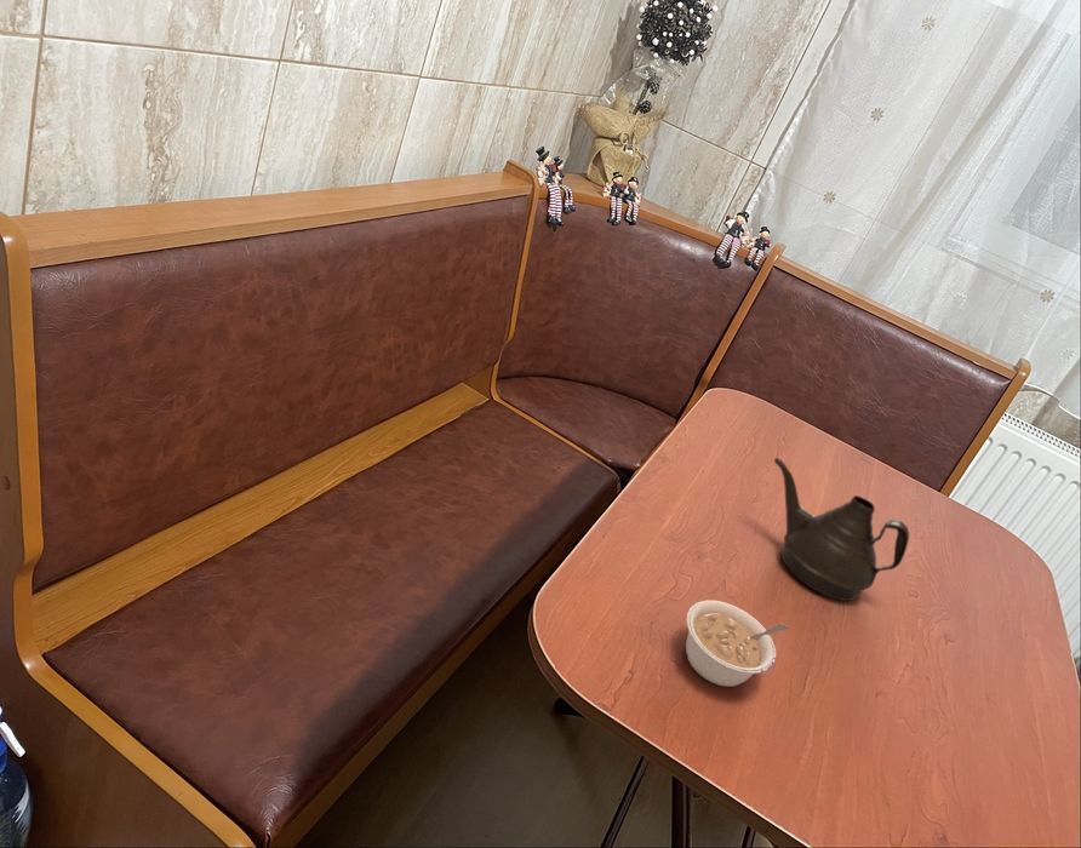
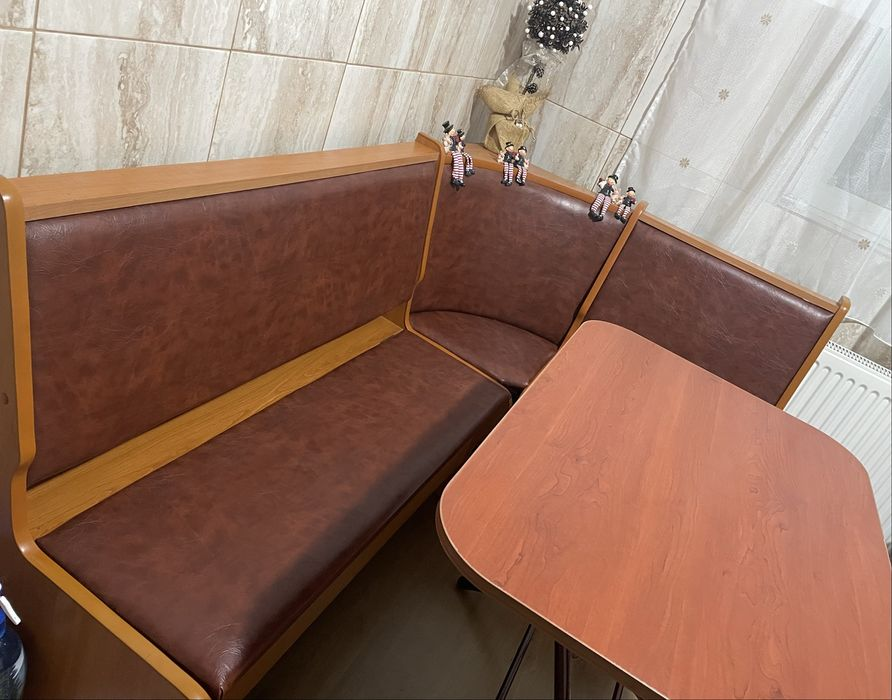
- teapot [773,457,910,602]
- legume [685,600,789,688]
